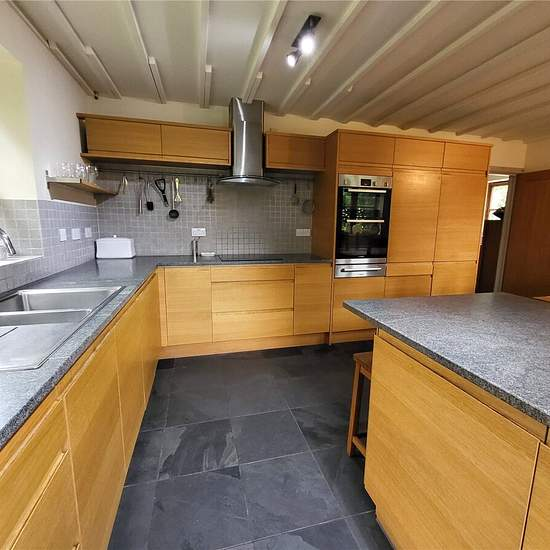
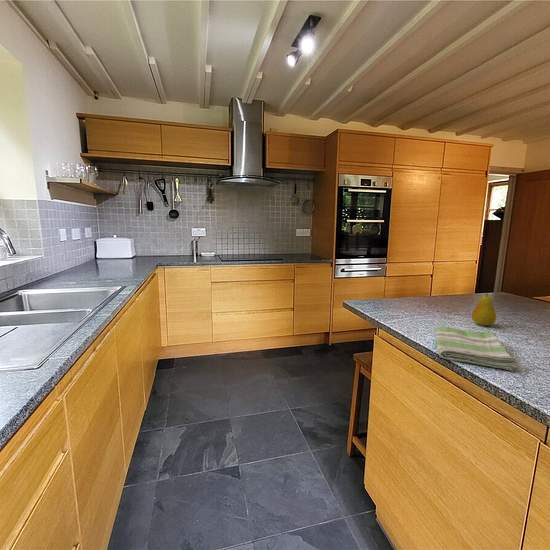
+ fruit [471,291,497,327]
+ dish towel [434,326,519,372]
